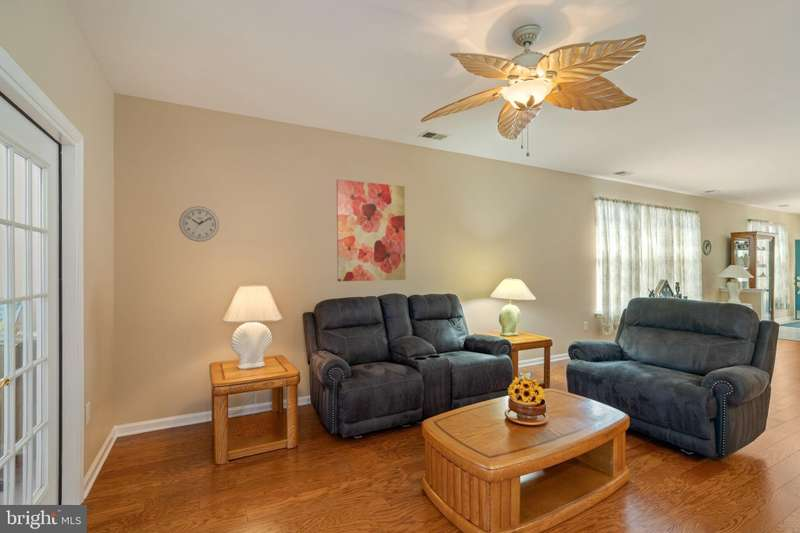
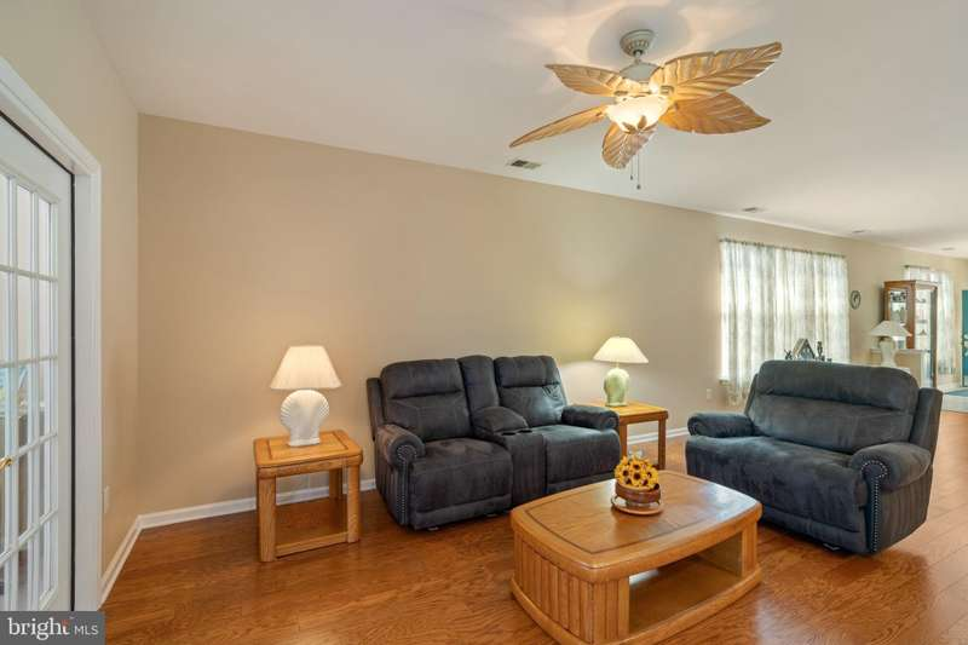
- wall clock [178,205,220,243]
- wall art [336,178,407,282]
